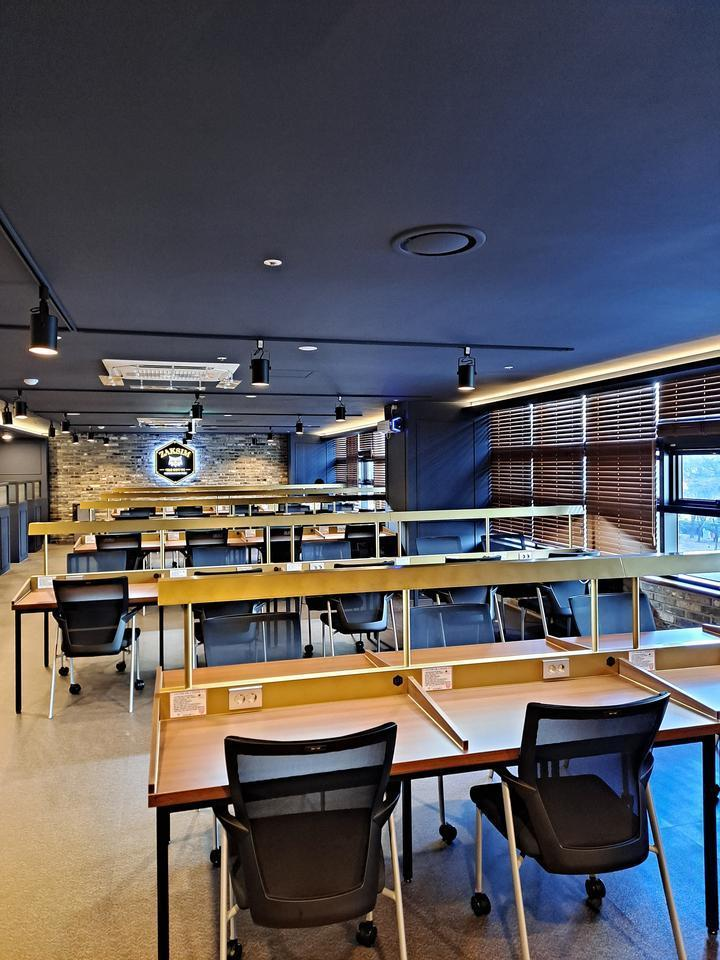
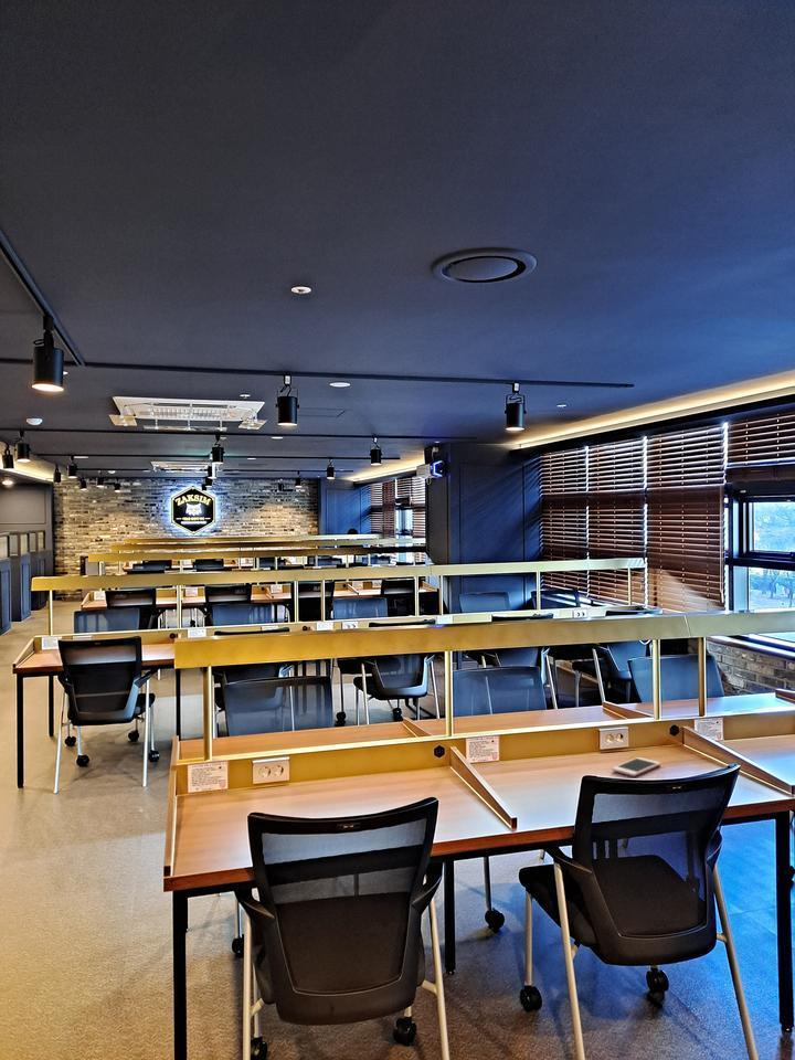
+ cell phone [611,756,661,777]
